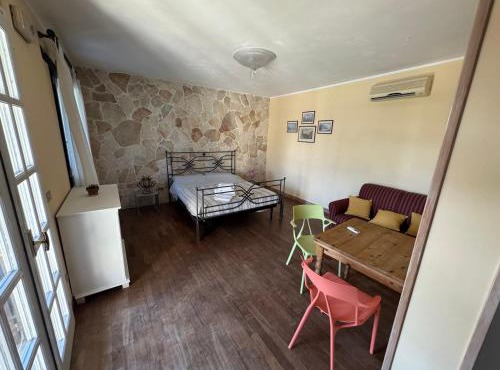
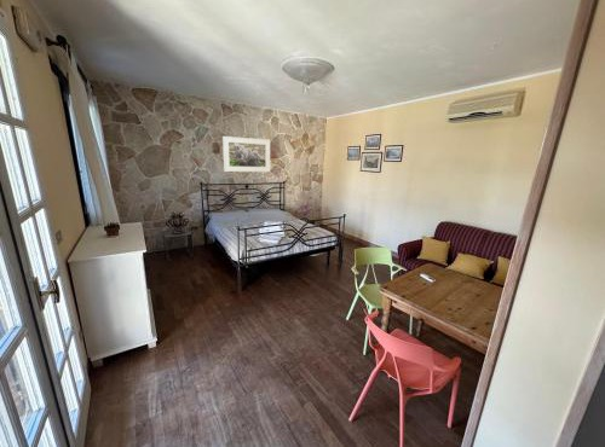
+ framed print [221,135,271,173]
